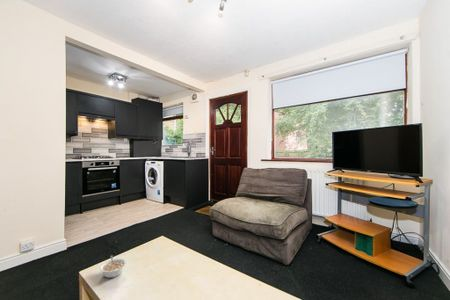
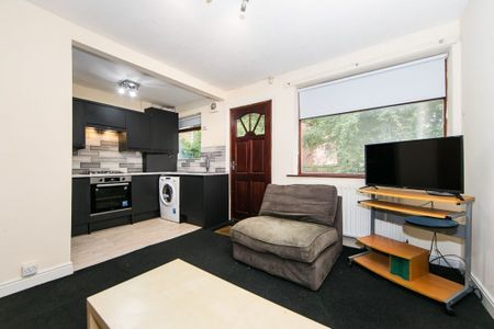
- legume [99,254,127,279]
